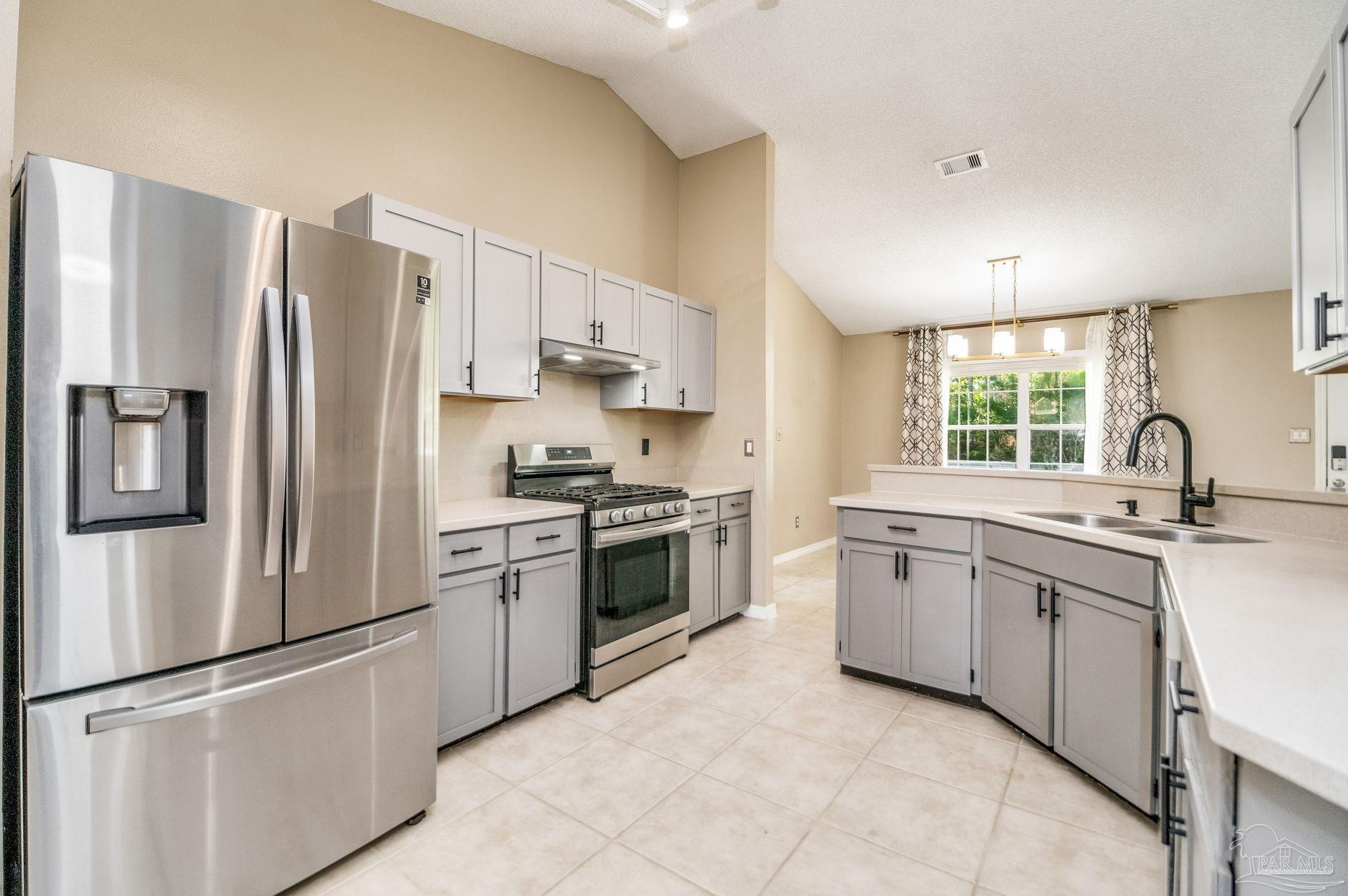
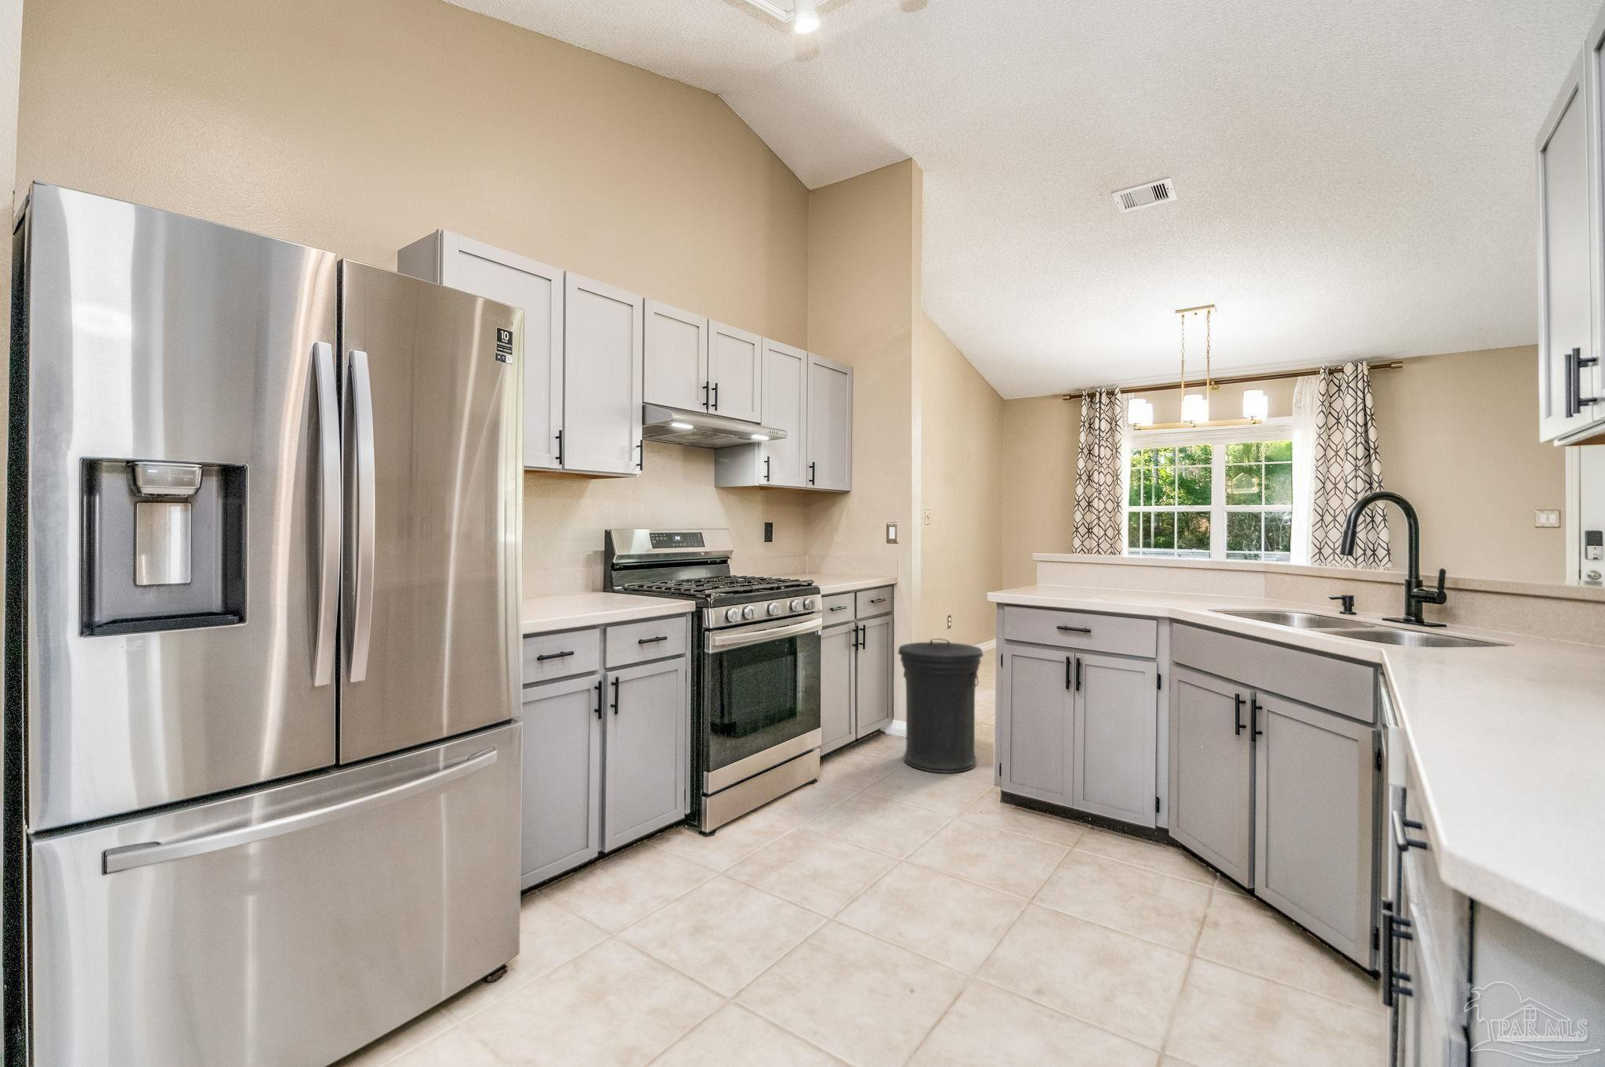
+ trash can [898,637,985,774]
